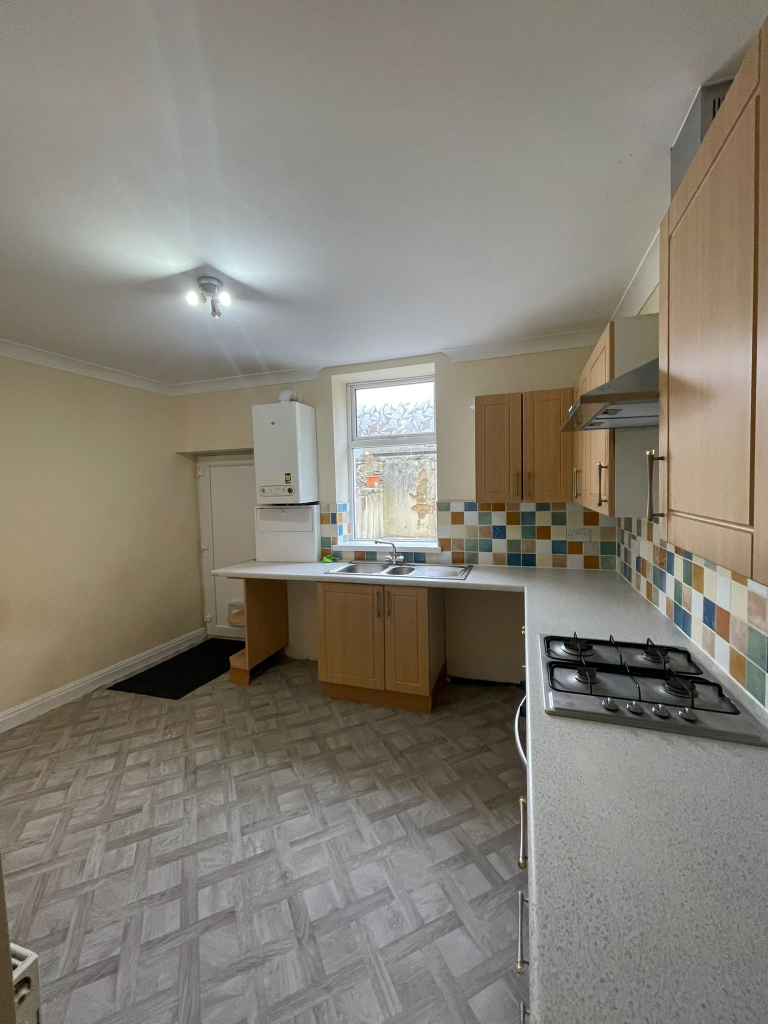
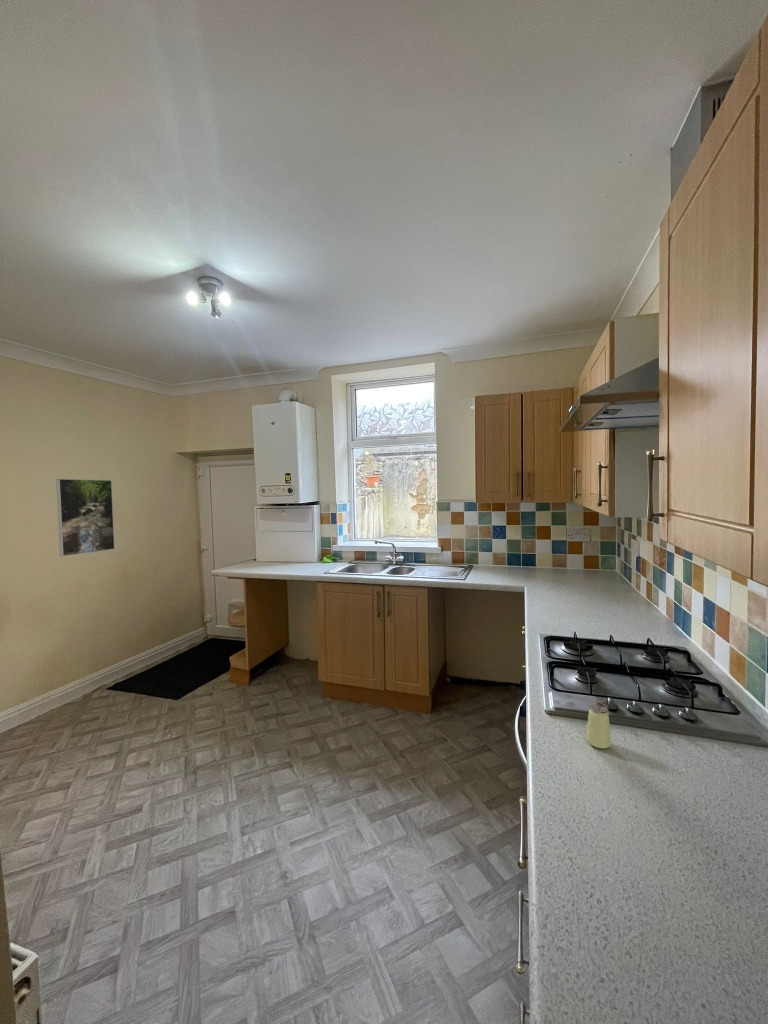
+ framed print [55,478,116,557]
+ saltshaker [585,698,612,749]
